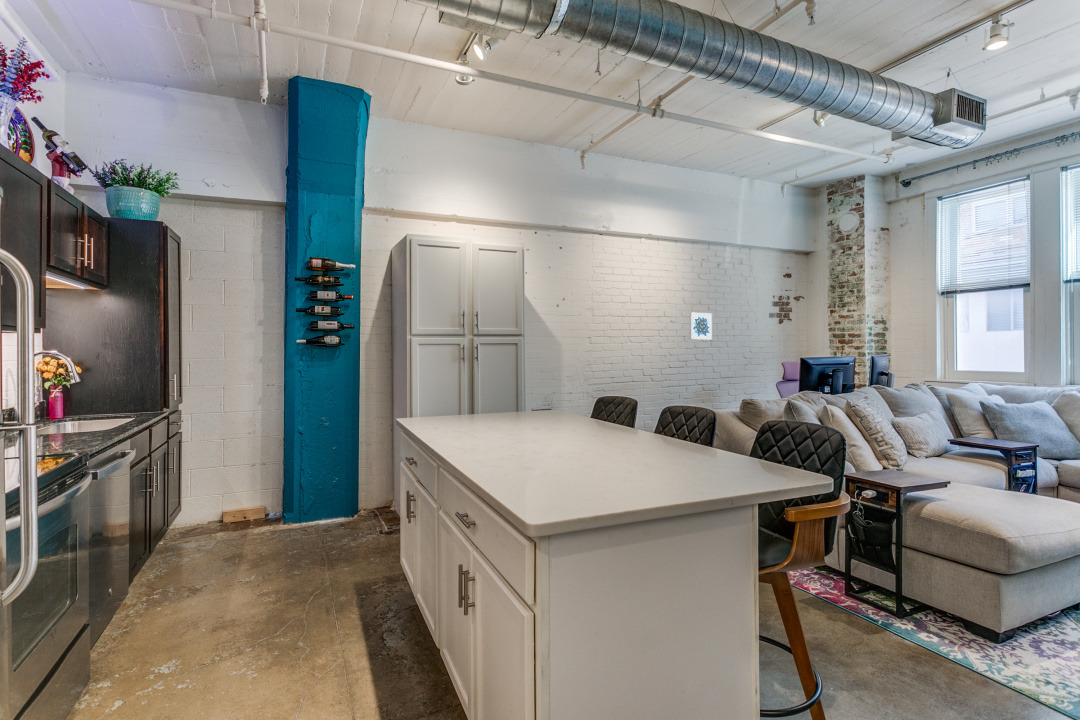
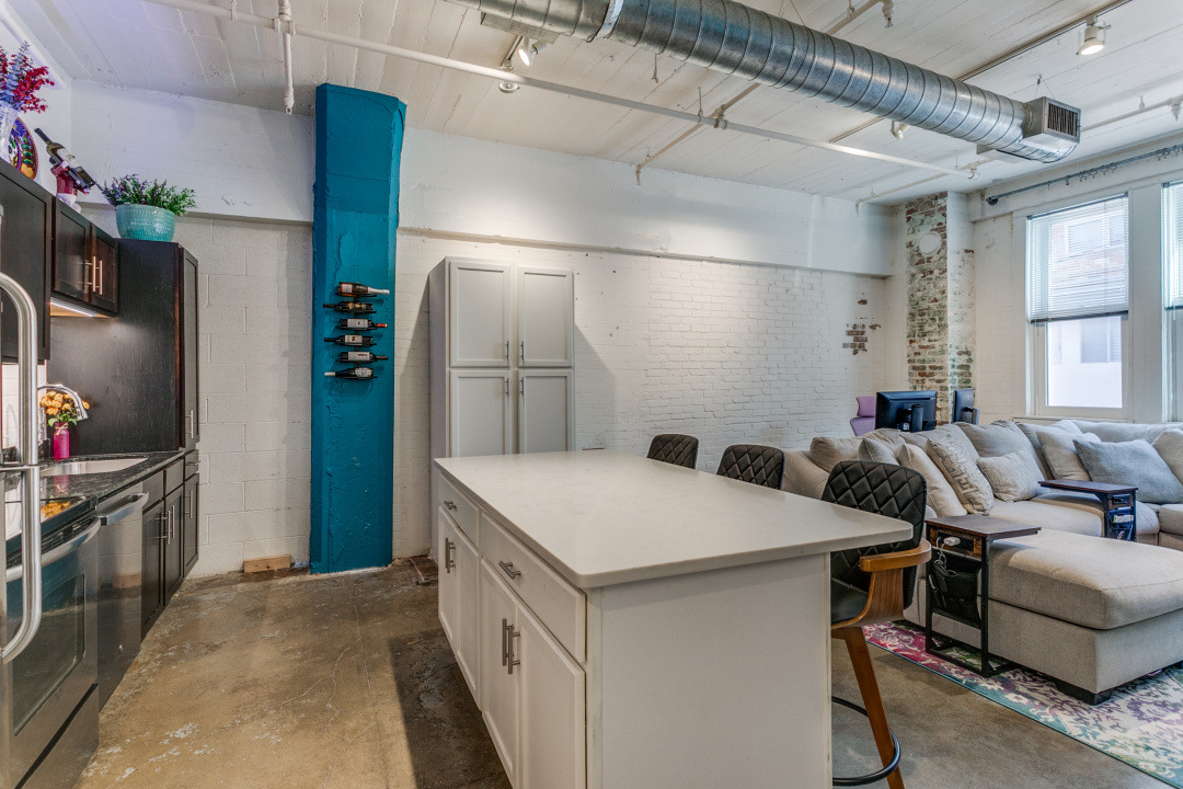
- wall art [688,311,713,340]
